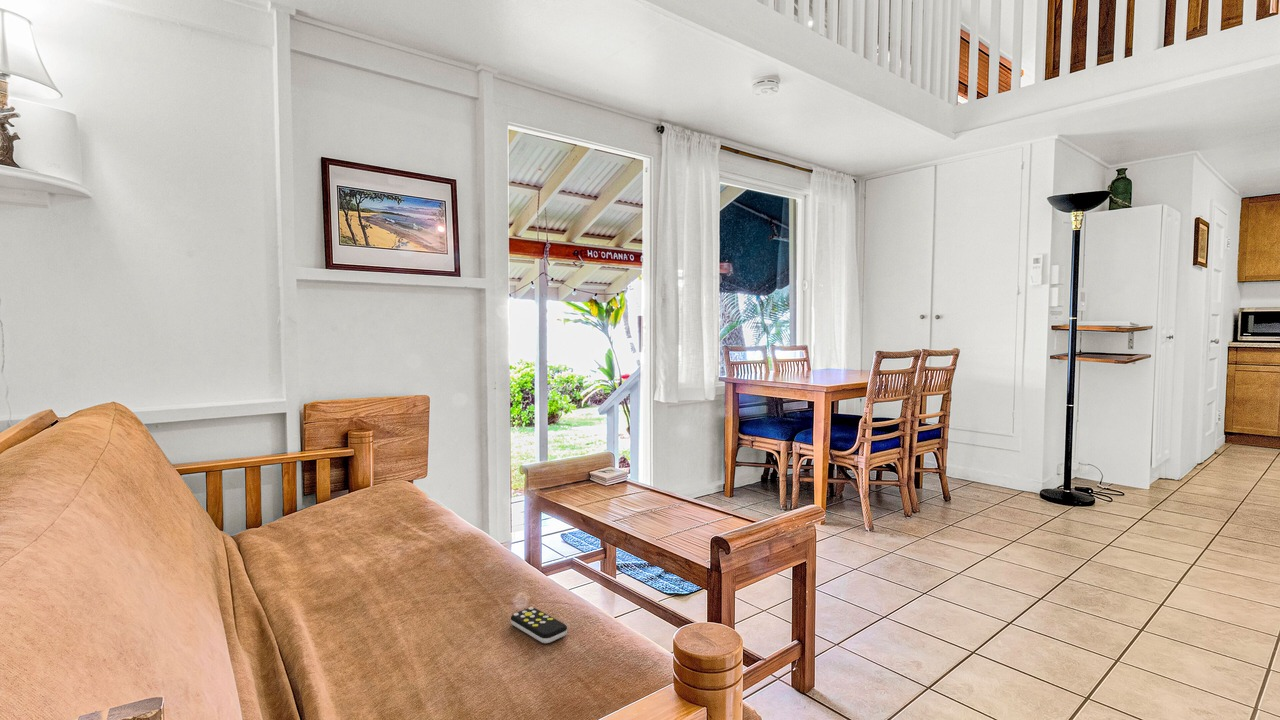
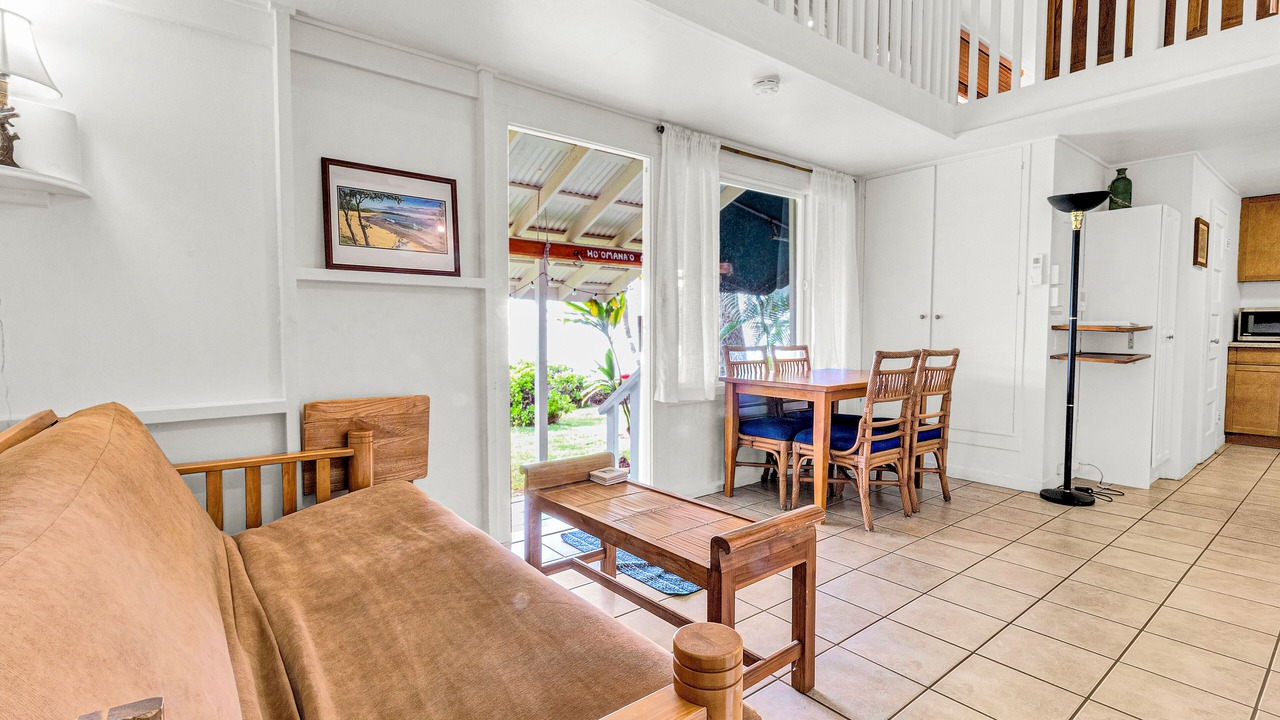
- remote control [510,606,568,644]
